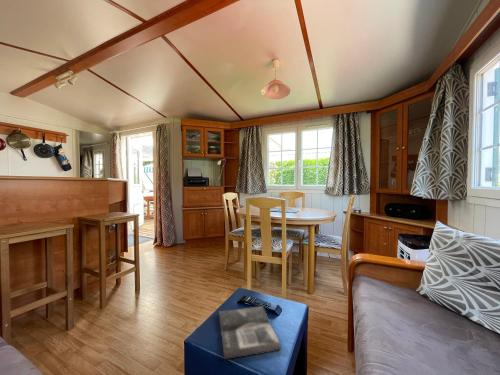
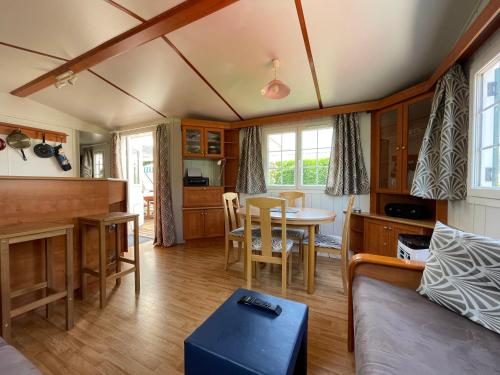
- magazine [218,305,282,360]
